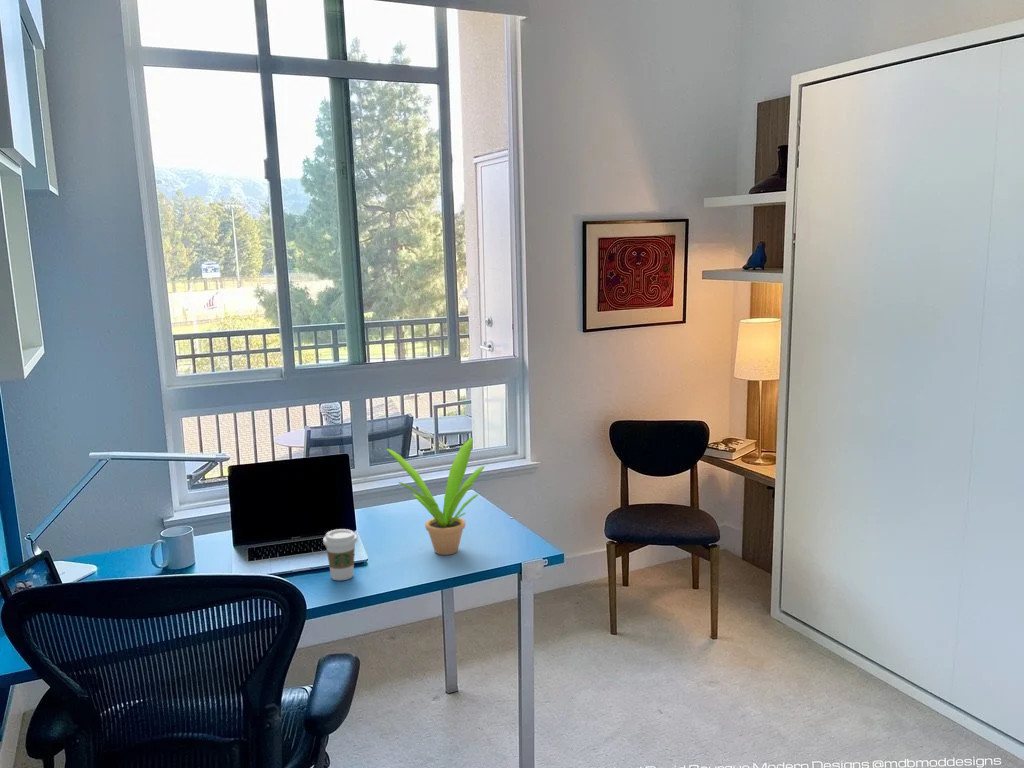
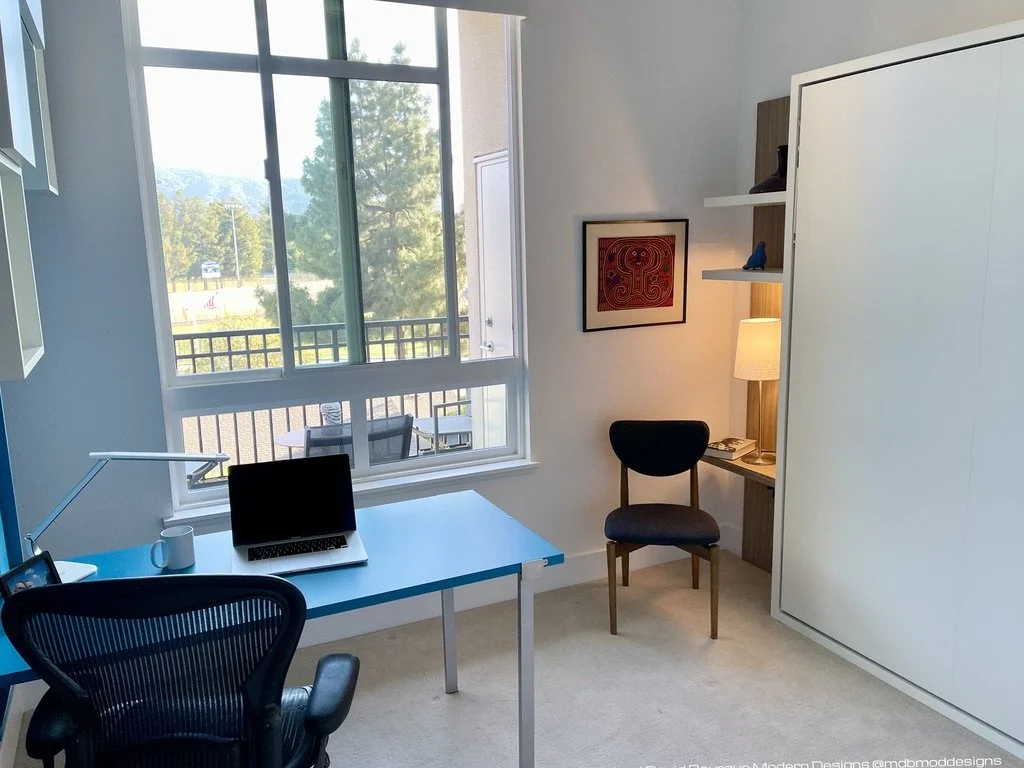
- coffee cup [322,528,358,581]
- potted plant [386,437,486,556]
